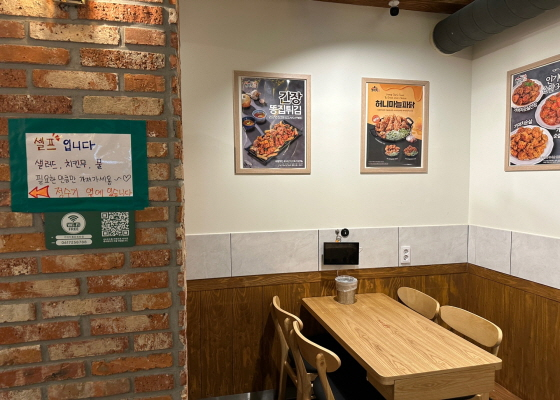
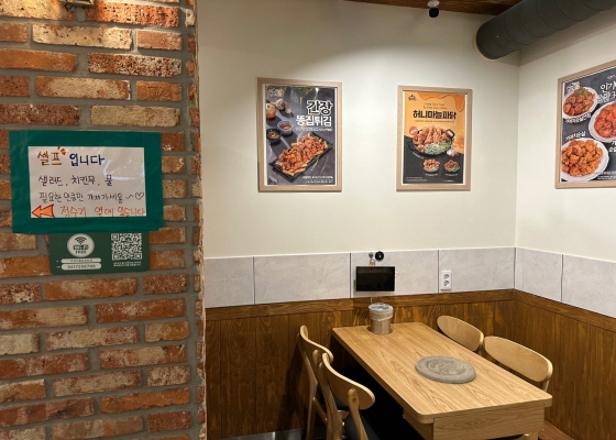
+ plate [415,354,477,384]
